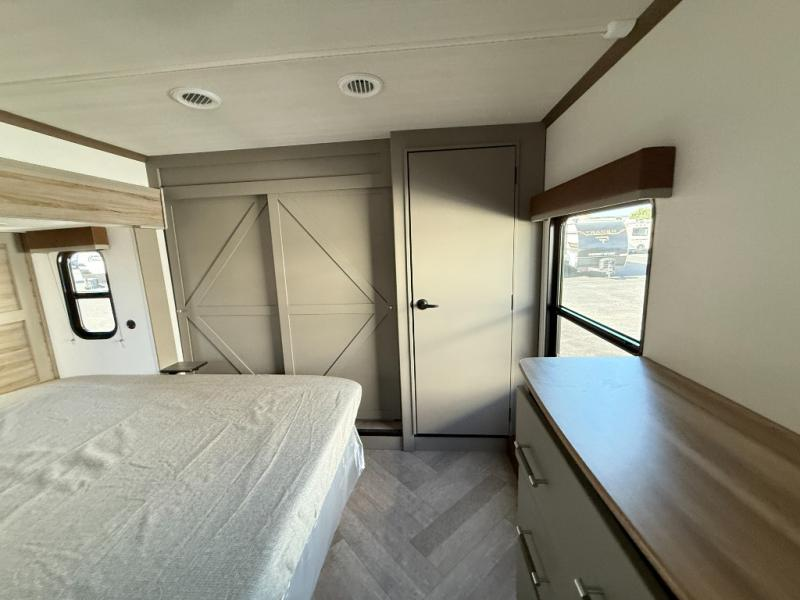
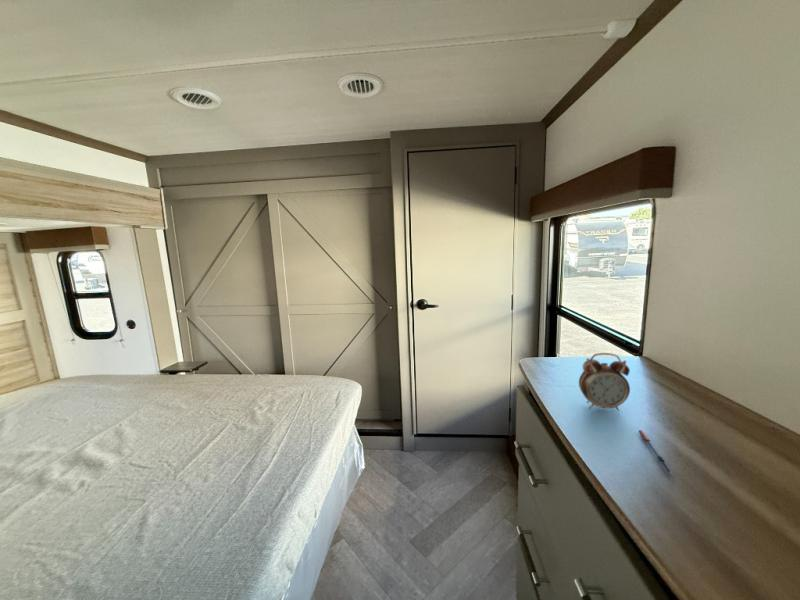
+ alarm clock [578,352,631,412]
+ pen [637,429,676,477]
